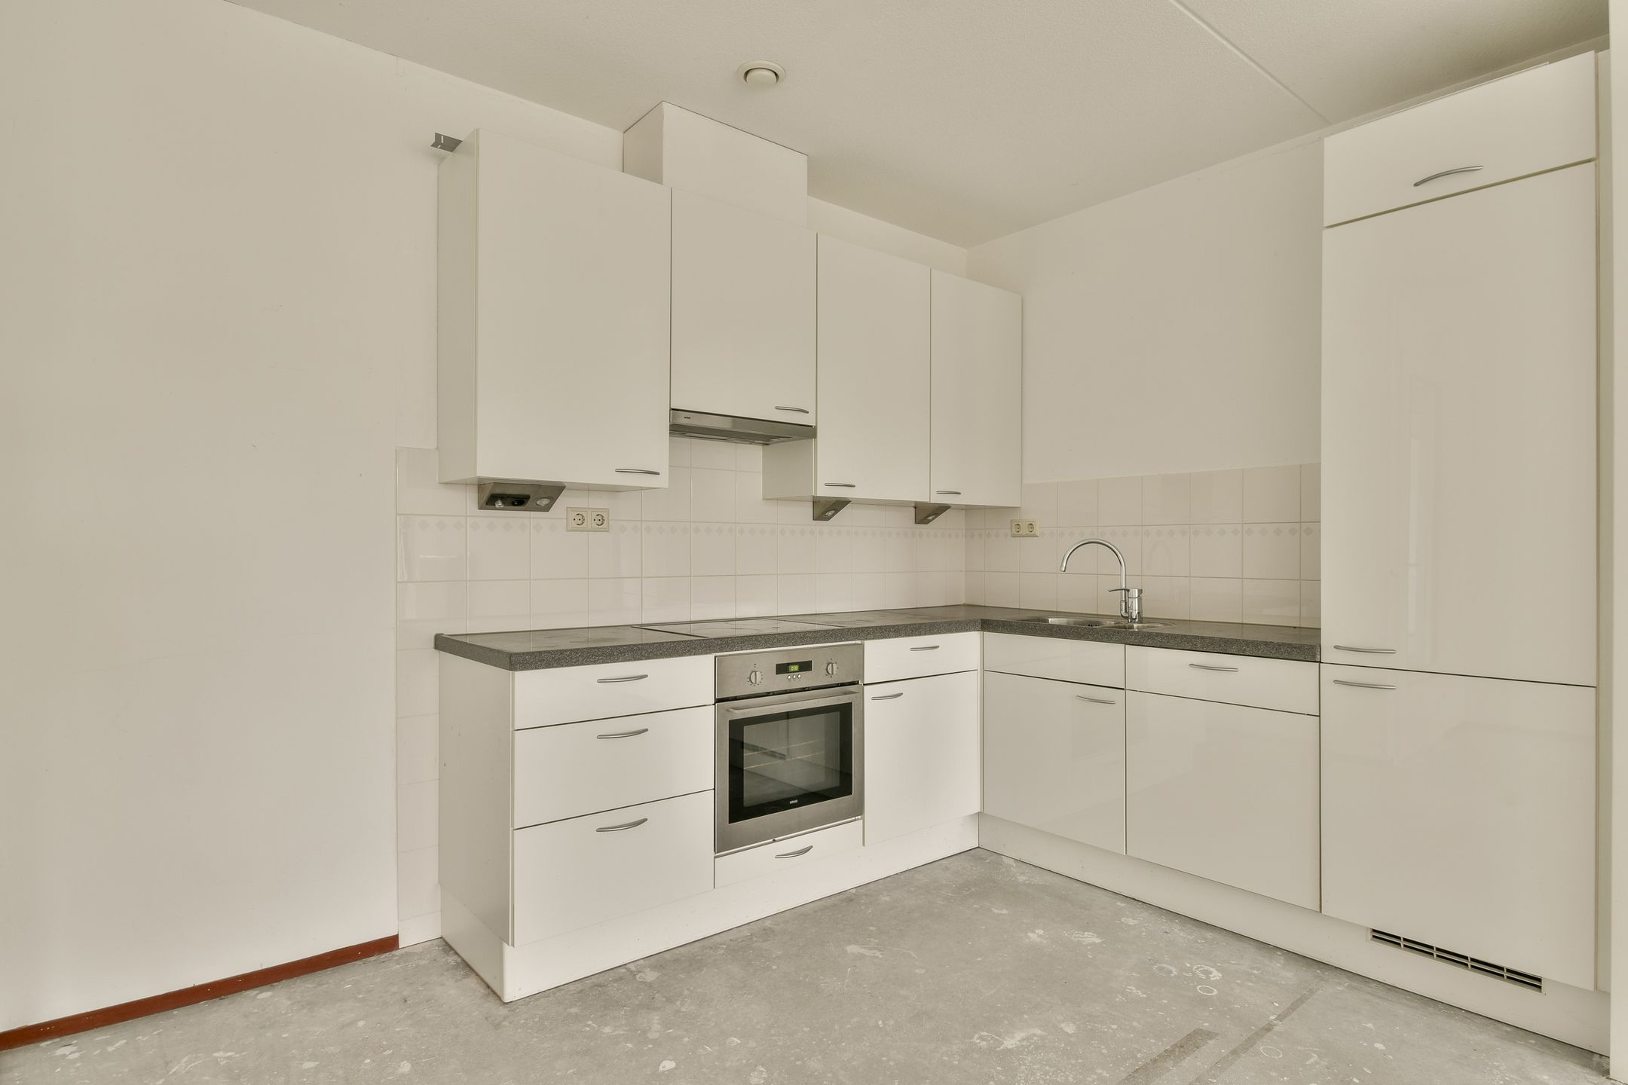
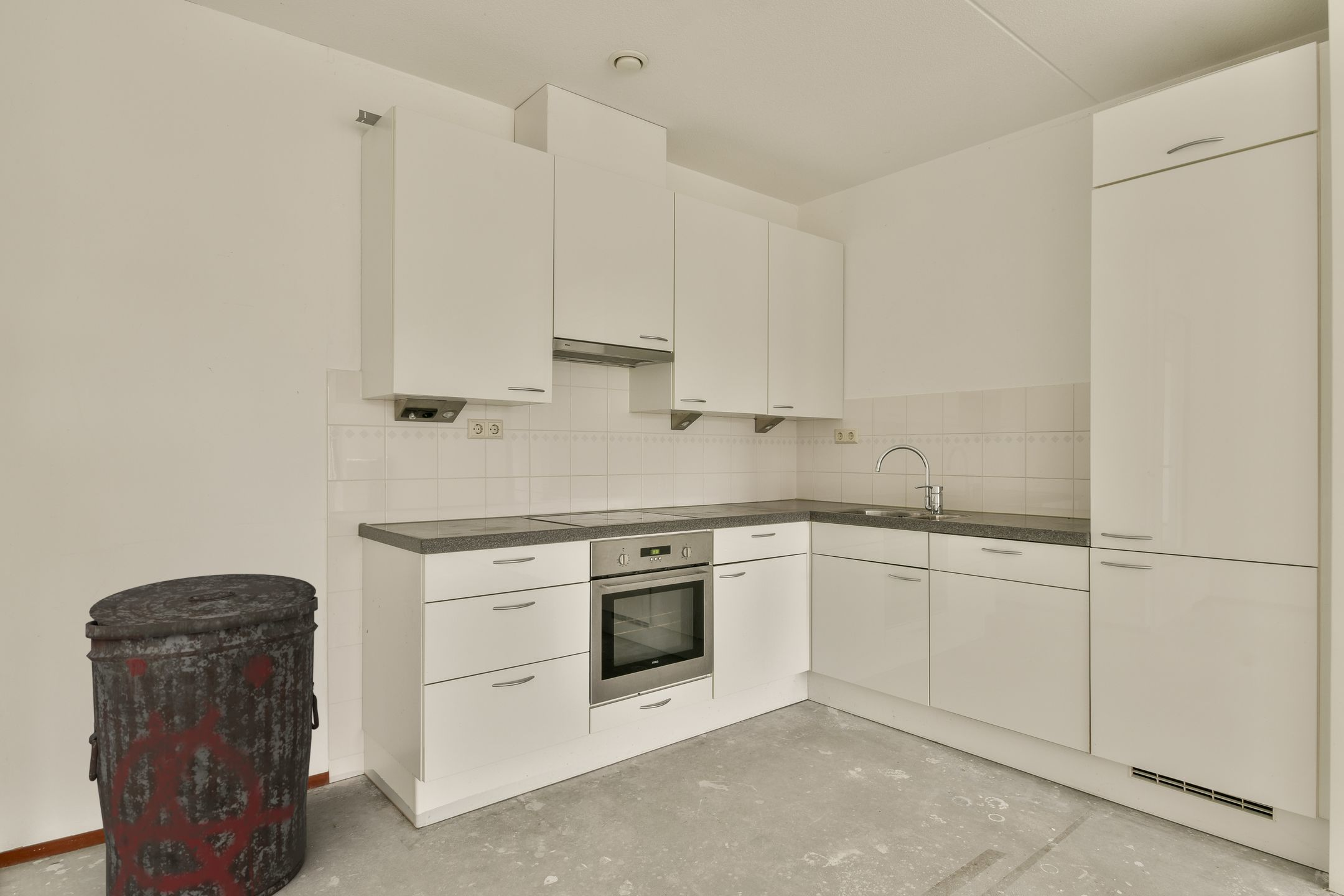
+ trash can [85,573,320,896]
